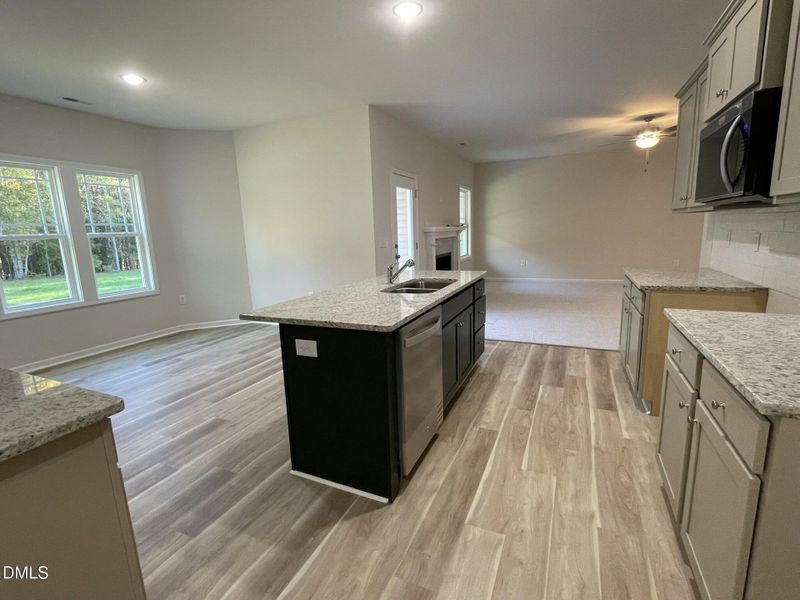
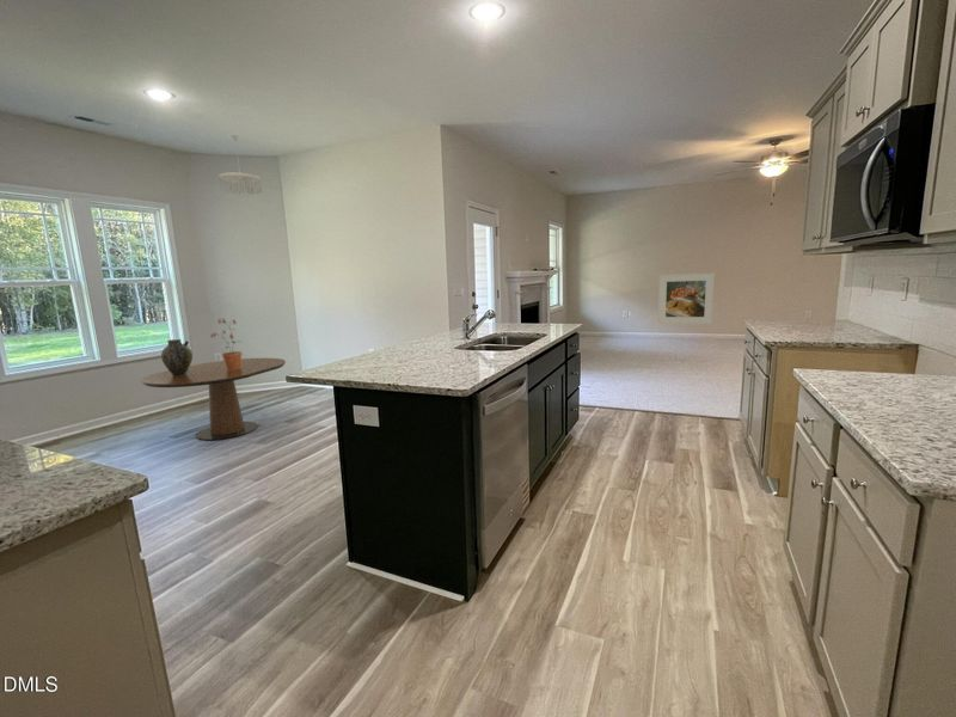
+ dining table [140,357,287,441]
+ potted plant [209,317,244,370]
+ chandelier [217,134,263,196]
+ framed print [657,271,716,325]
+ ceramic jug [160,338,194,376]
